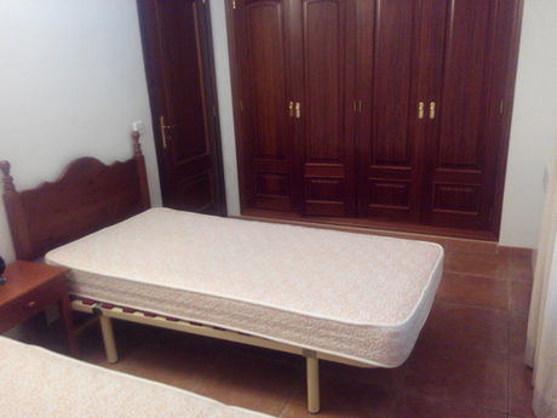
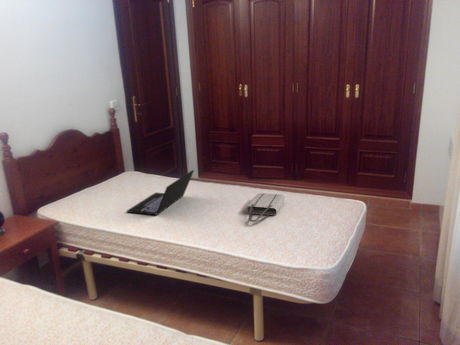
+ tote bag [246,192,285,223]
+ laptop [126,169,195,216]
